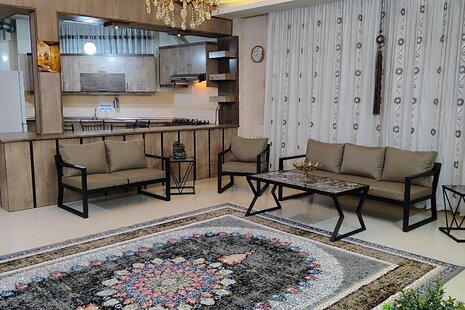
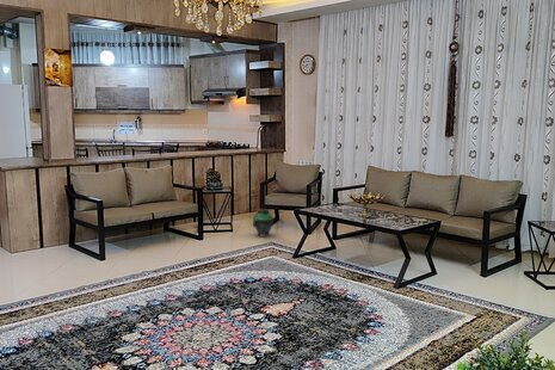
+ vase [252,208,275,238]
